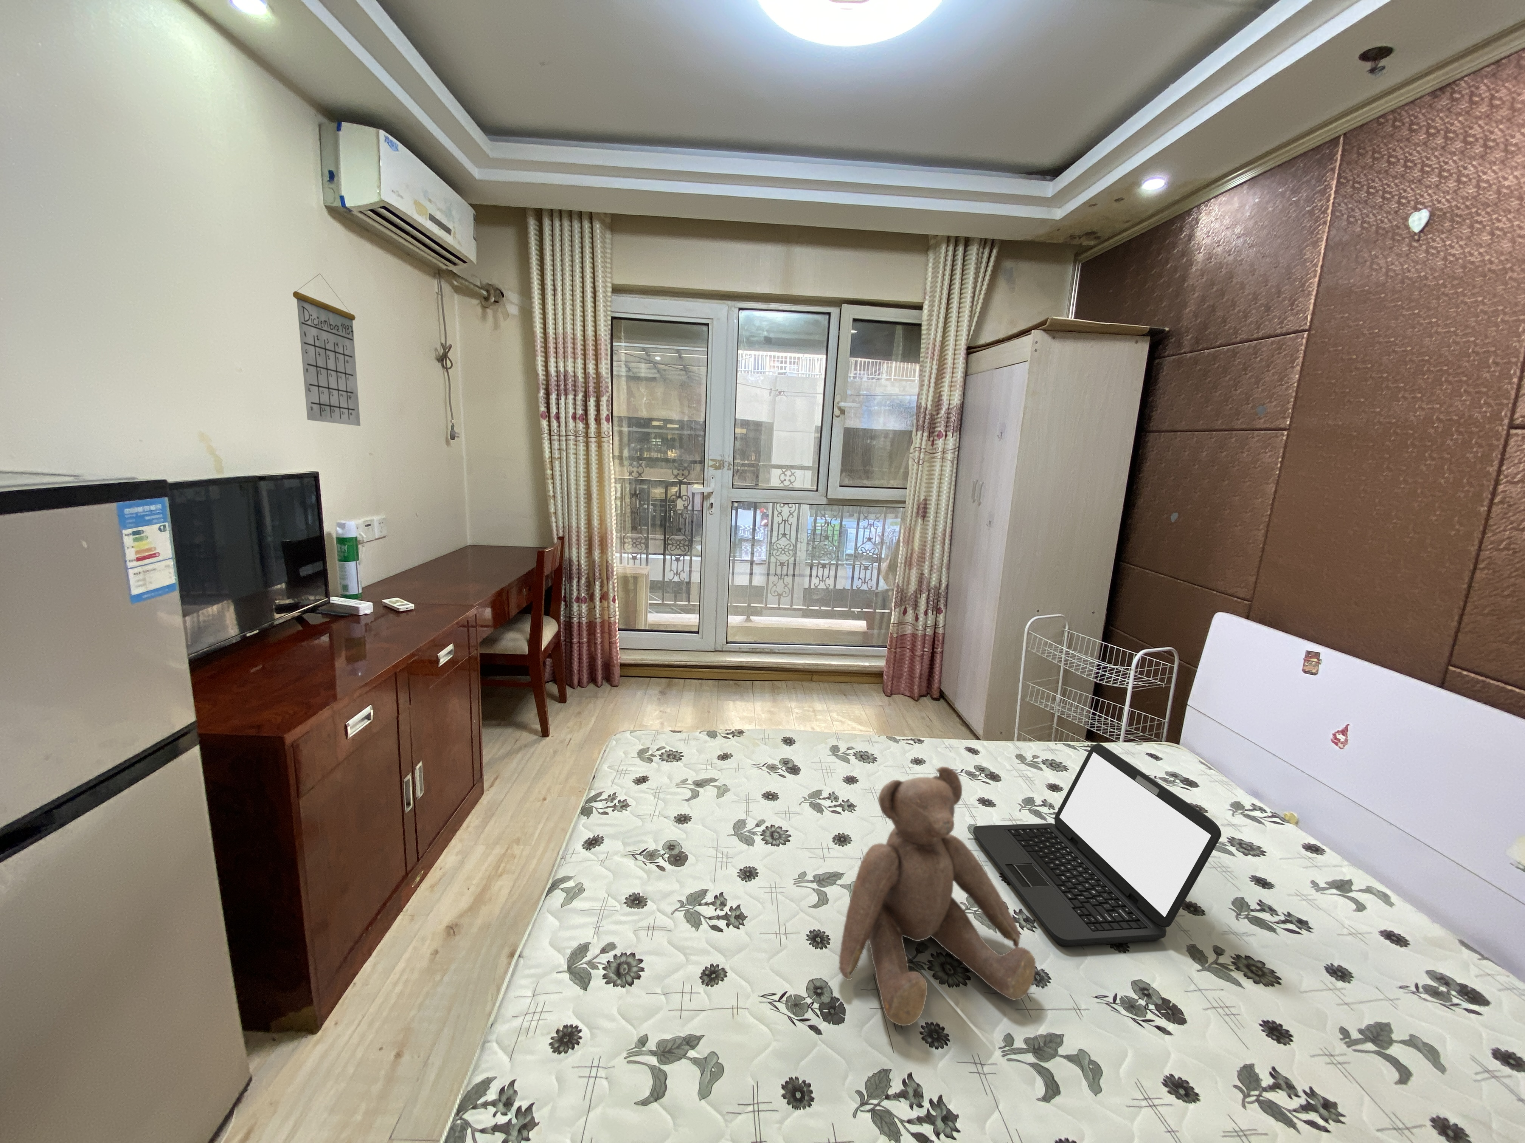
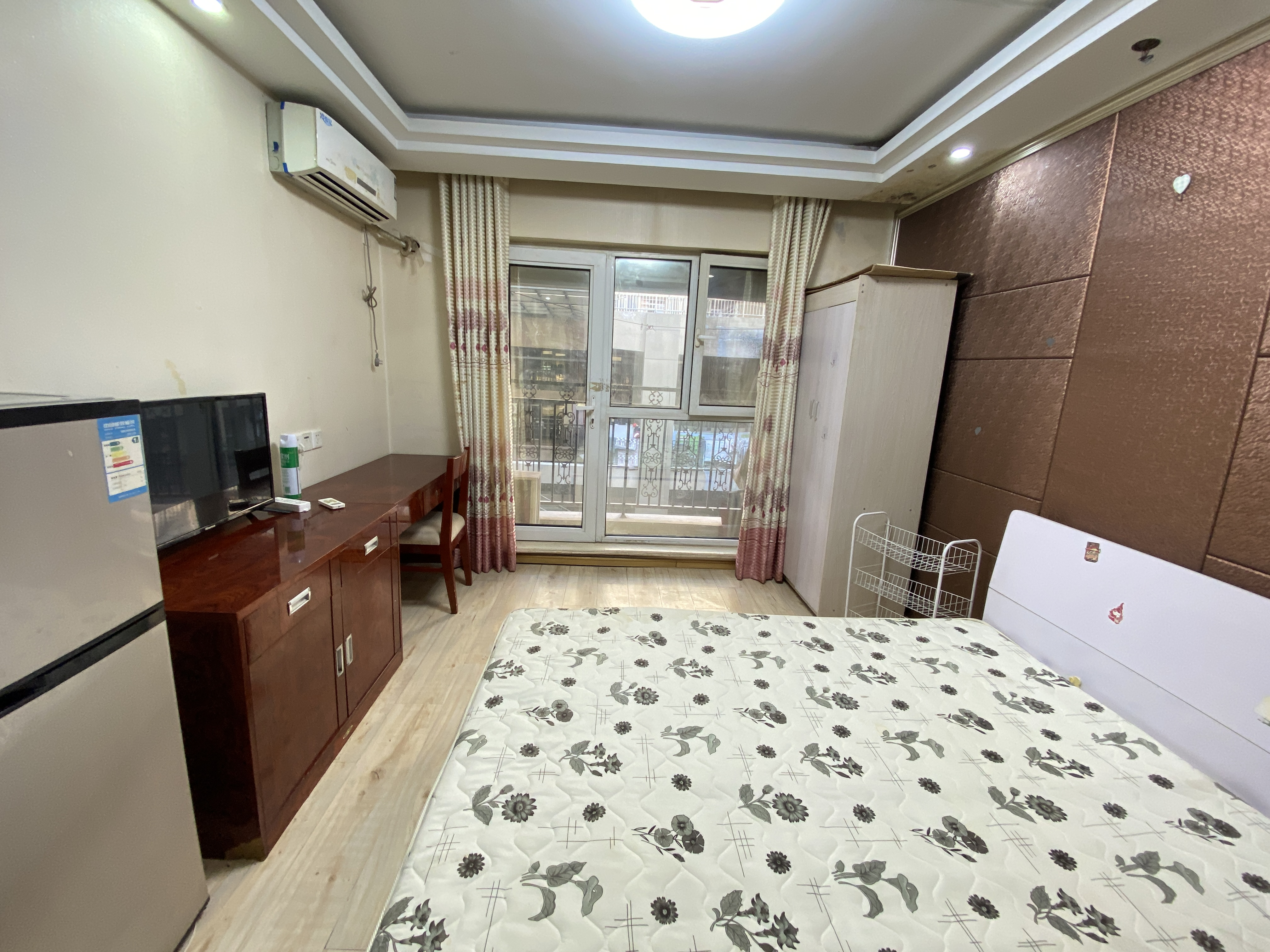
- teddy bear [838,766,1036,1027]
- calendar [292,273,360,426]
- laptop [973,743,1221,947]
